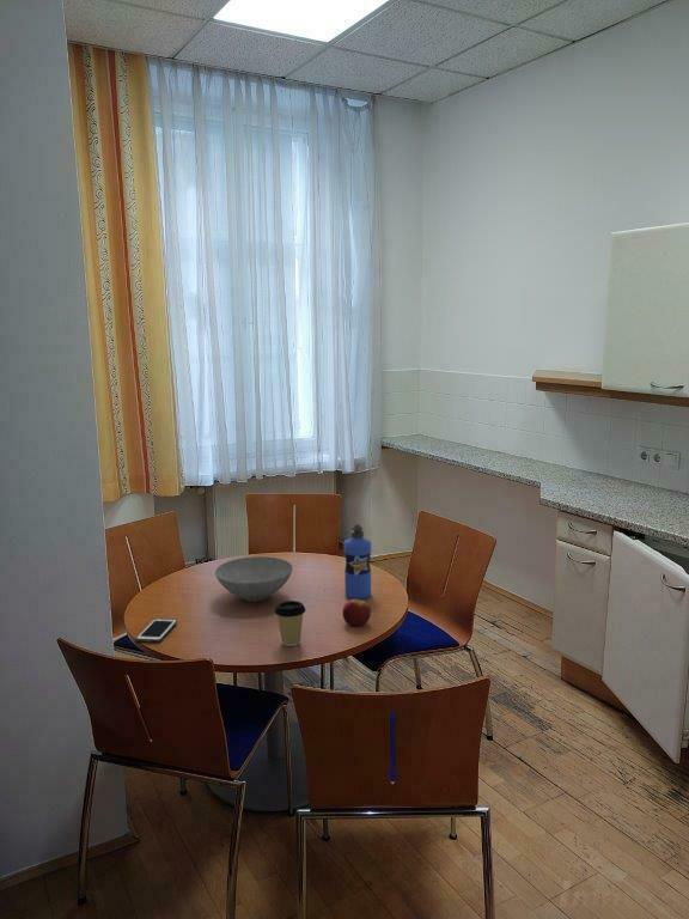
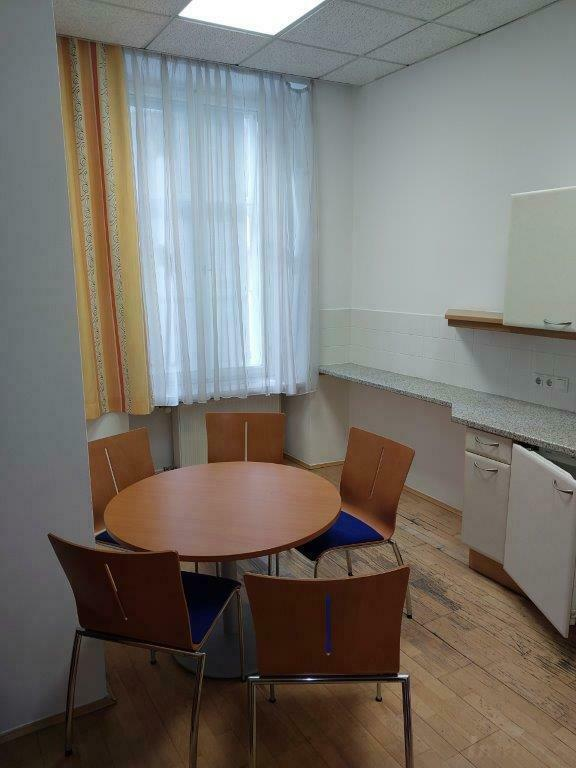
- water bottle [342,524,372,601]
- bowl [214,555,294,602]
- apple [341,600,372,628]
- coffee cup [274,600,306,647]
- cell phone [135,617,178,644]
